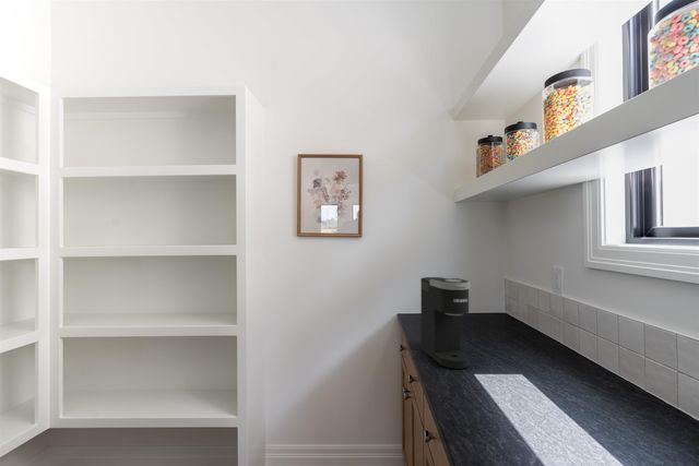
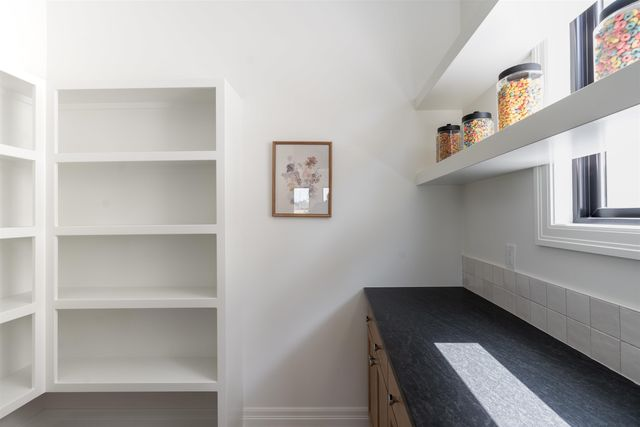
- coffee maker [419,276,471,370]
